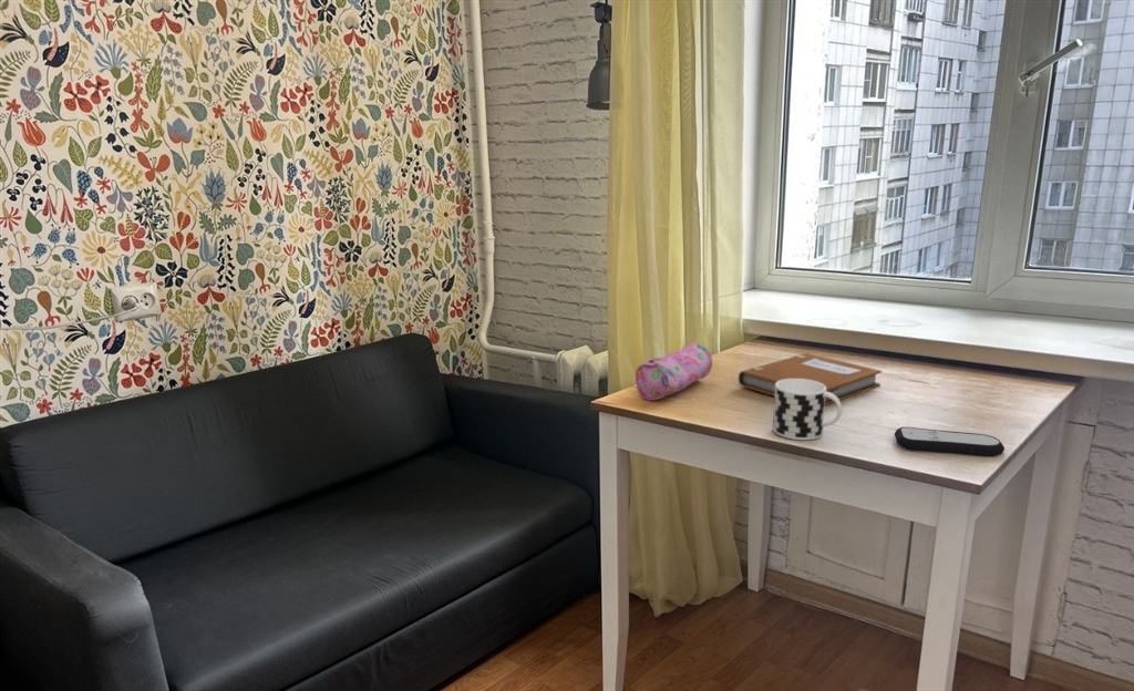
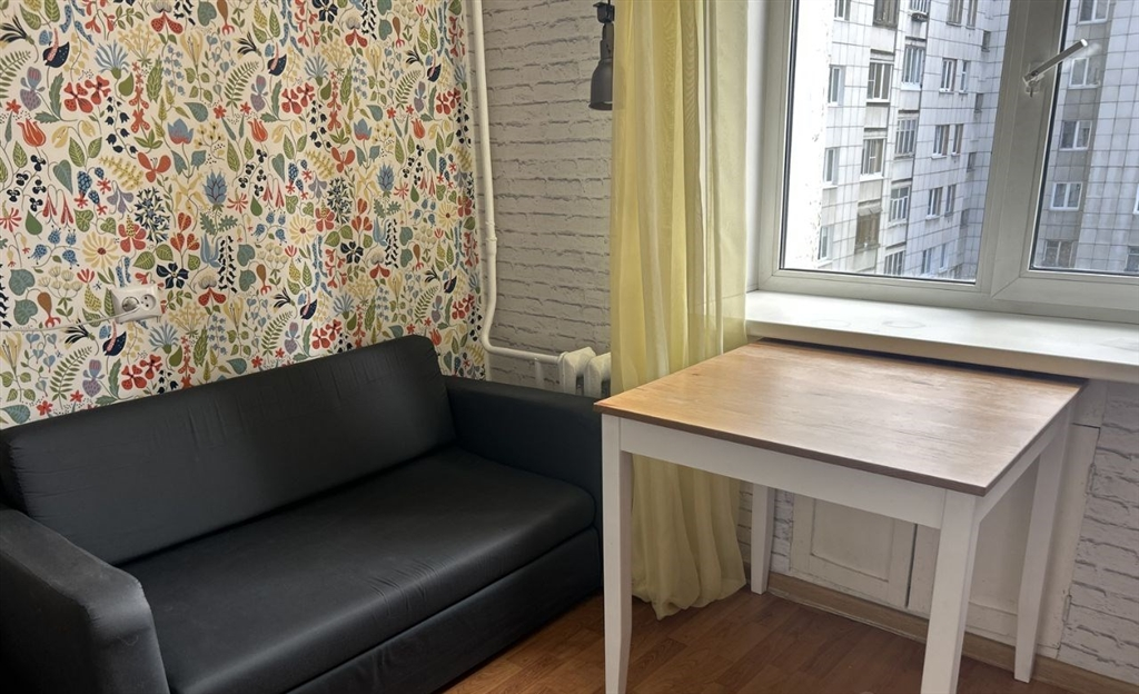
- cup [772,379,843,441]
- remote control [894,426,1006,457]
- notebook [738,352,883,406]
- pencil case [635,341,713,401]
